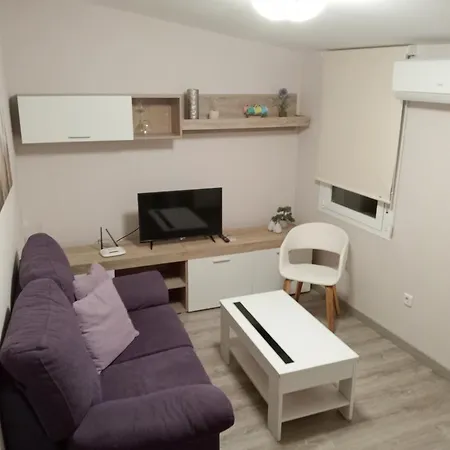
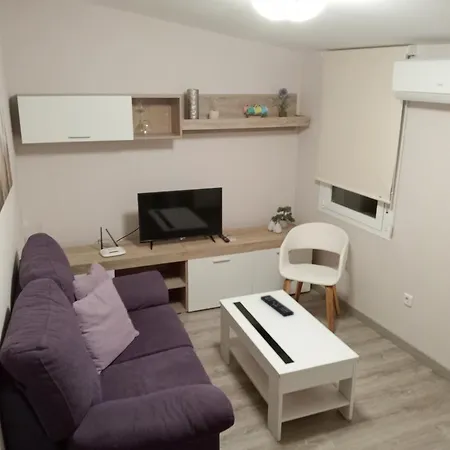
+ remote control [260,294,295,317]
